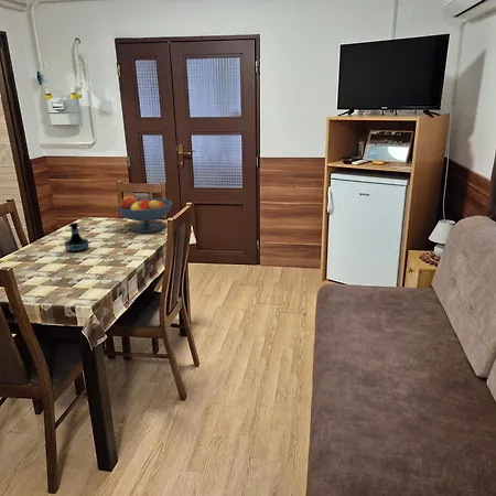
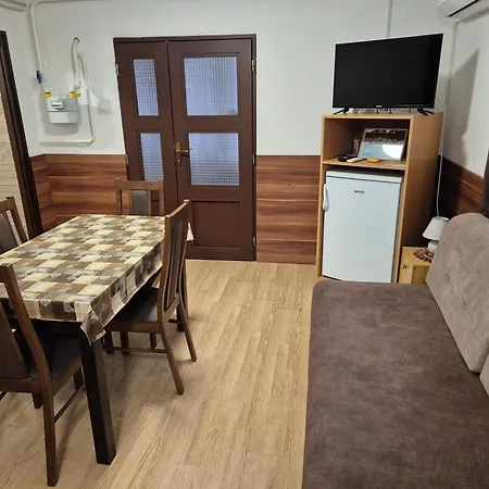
- tequila bottle [64,222,89,254]
- fruit bowl [116,195,173,234]
